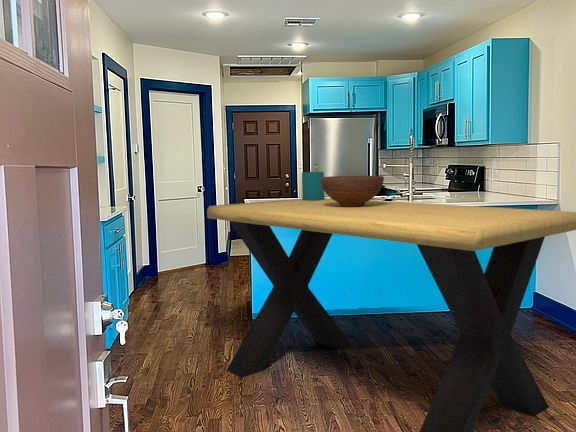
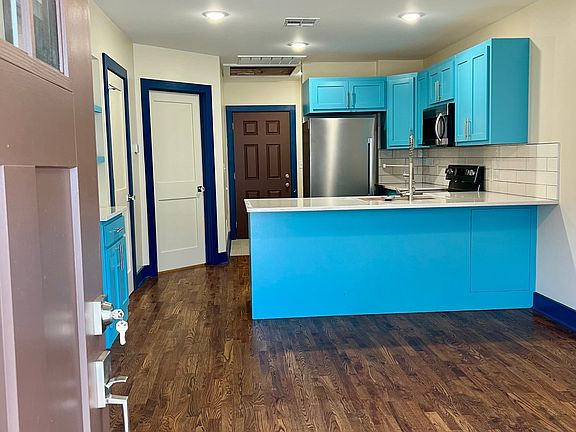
- fruit bowl [320,175,385,207]
- dining table [206,163,576,432]
